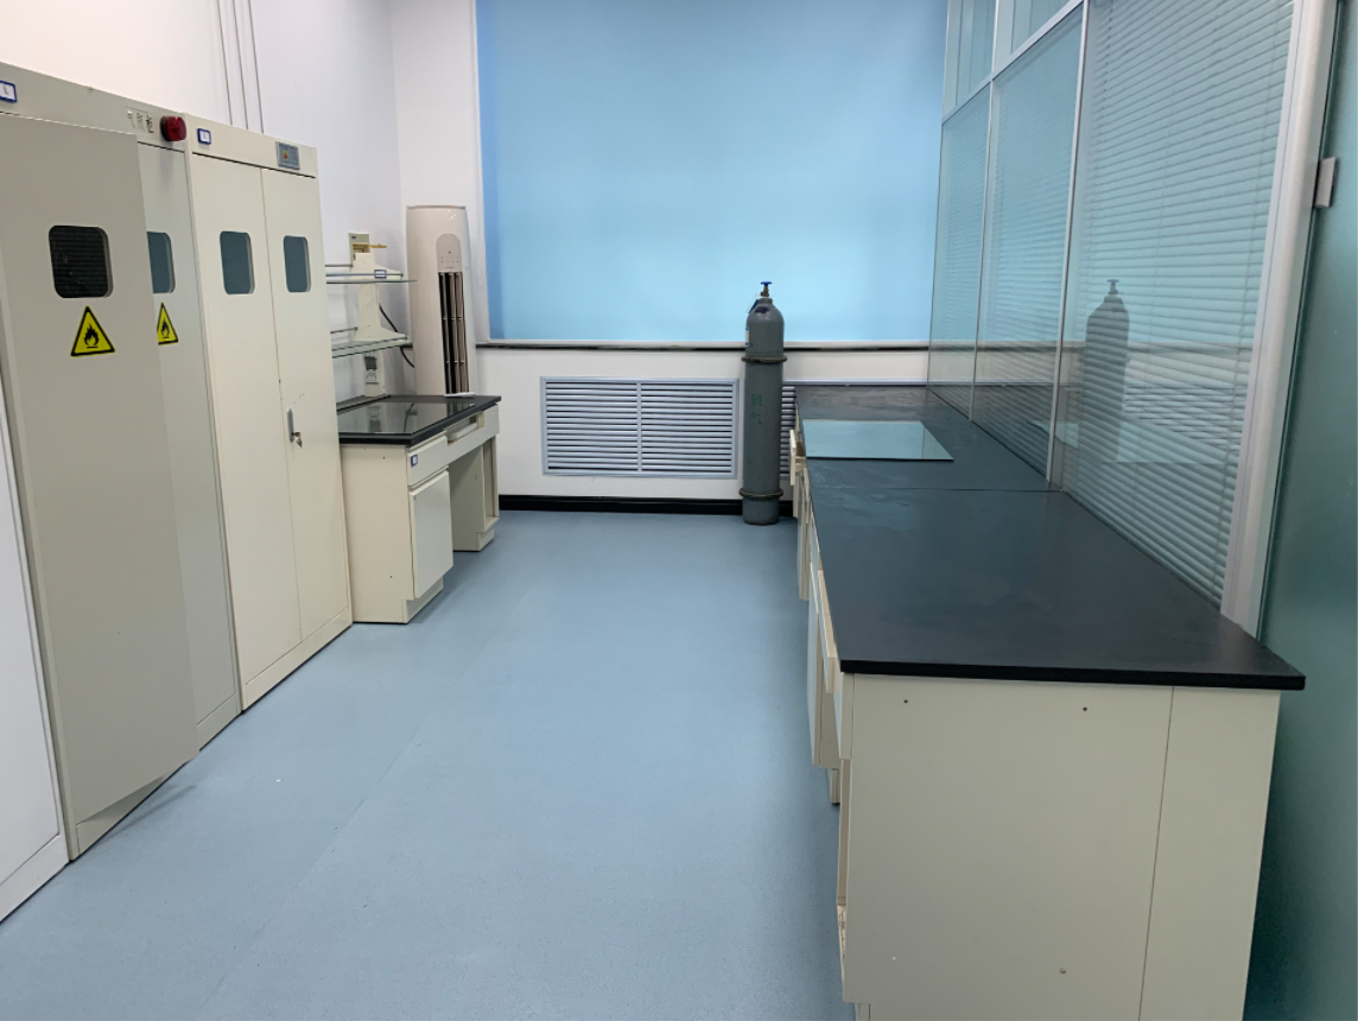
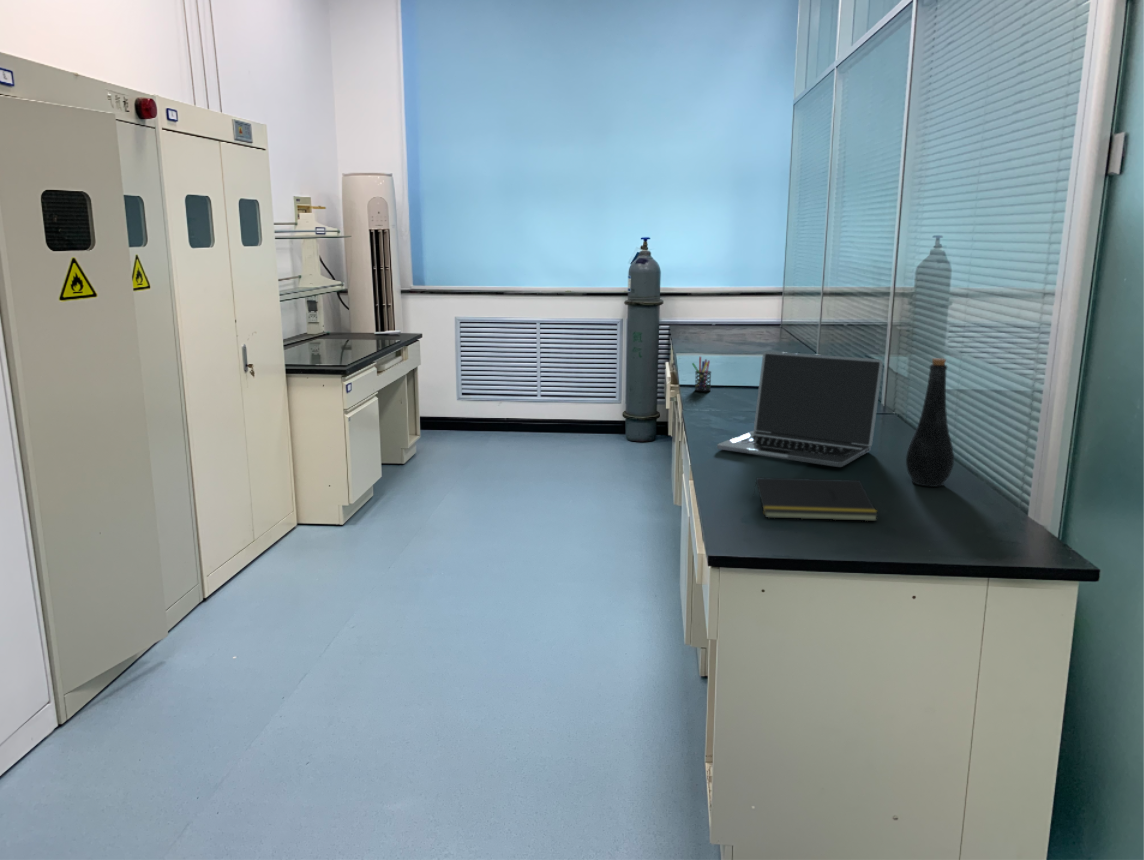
+ laptop [716,350,884,468]
+ notepad [752,476,879,522]
+ bottle [905,357,955,488]
+ pen holder [691,356,712,393]
